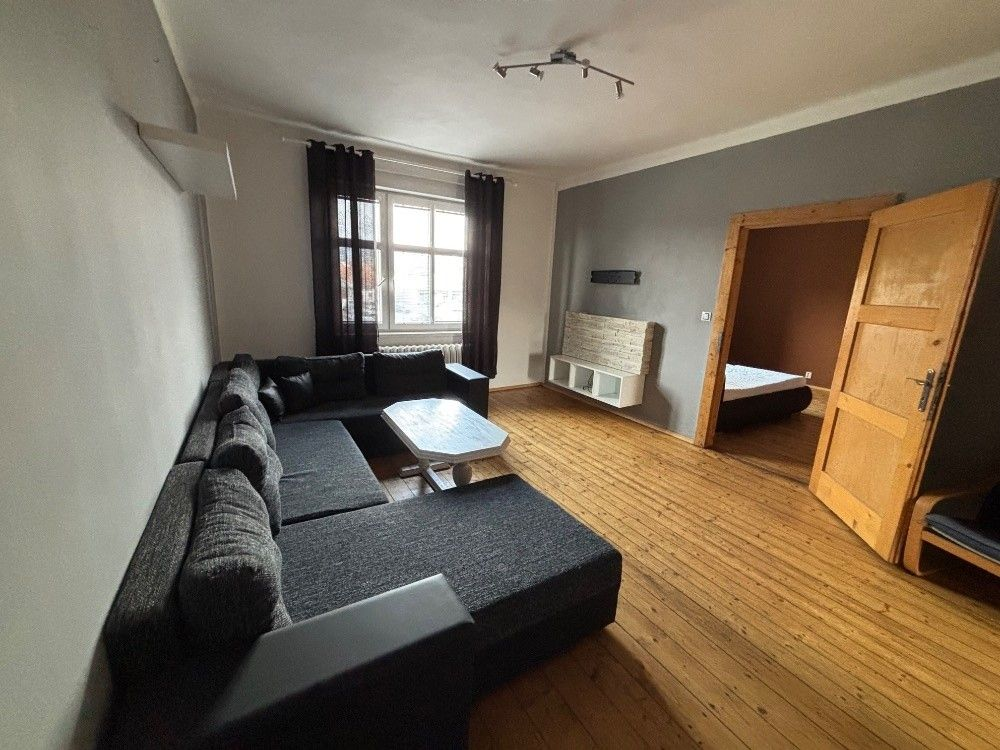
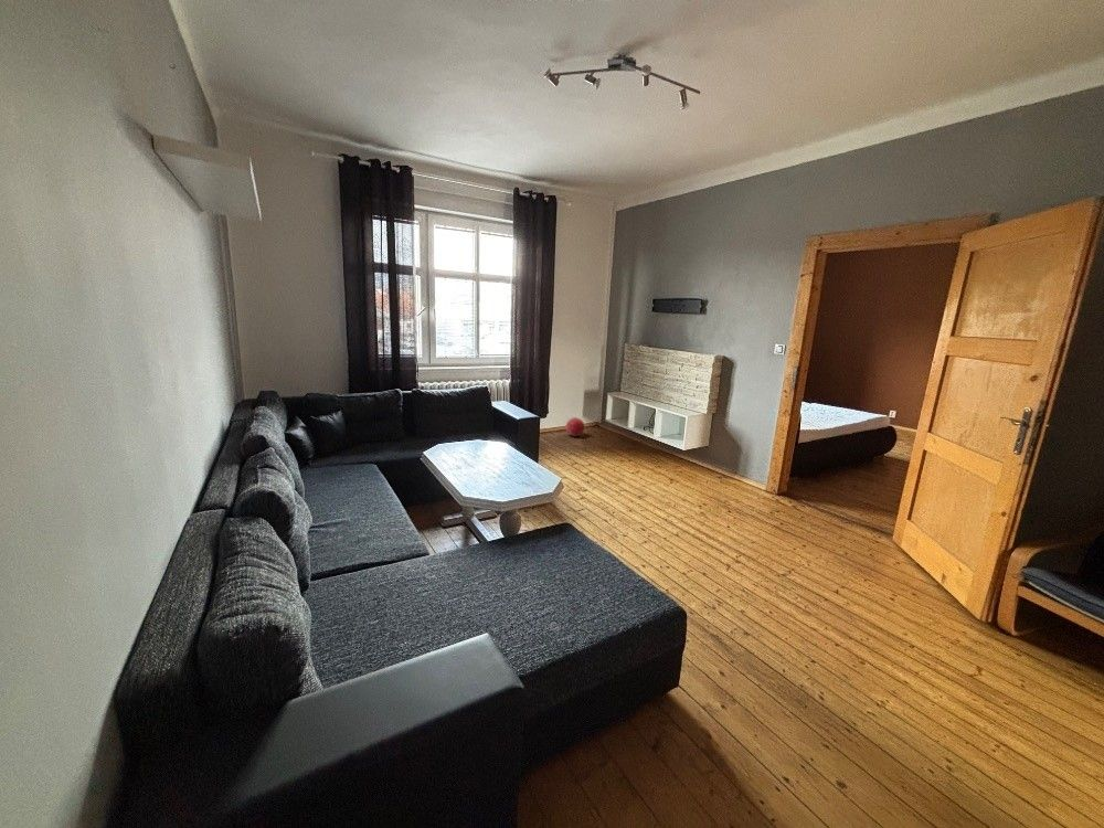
+ ball [564,416,586,437]
